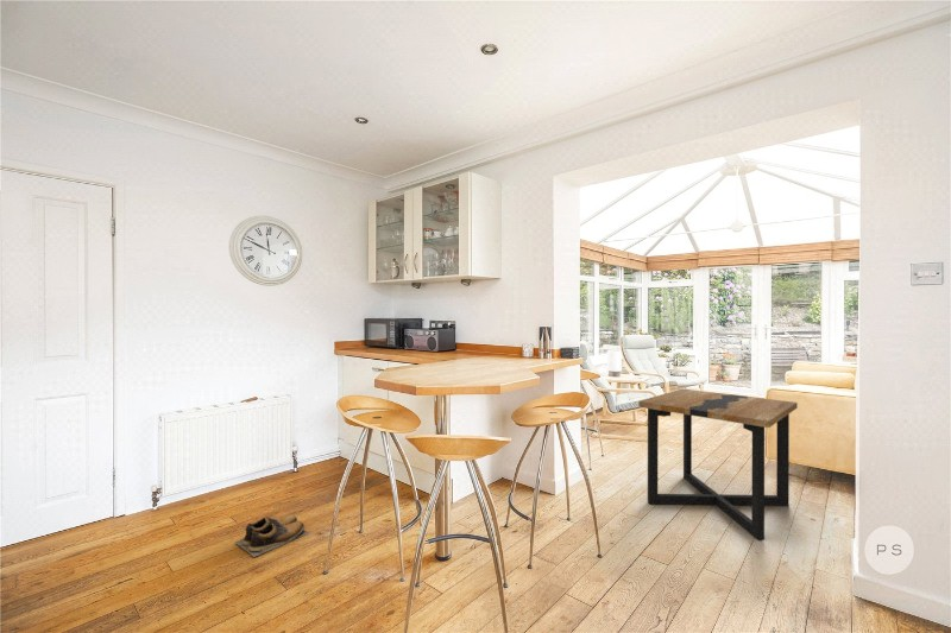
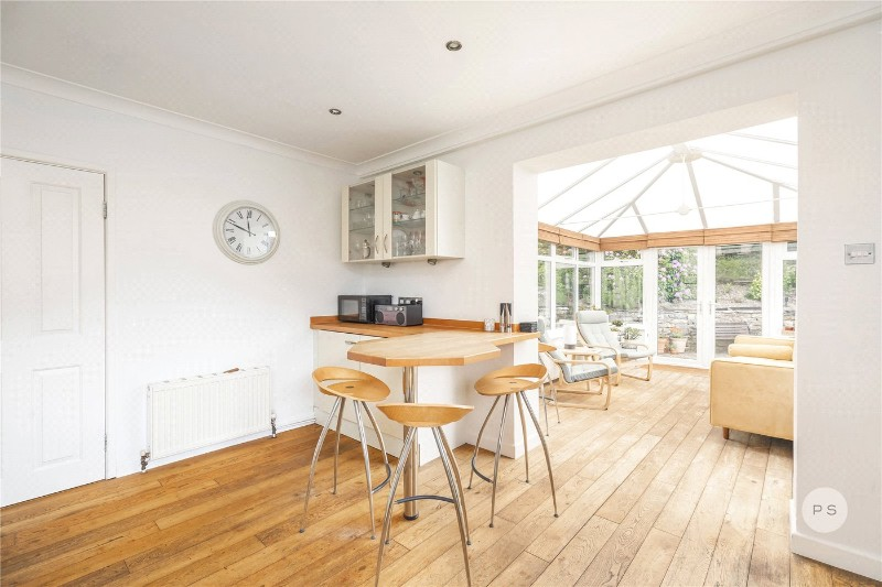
- side table [637,387,799,540]
- shoes [234,513,309,558]
